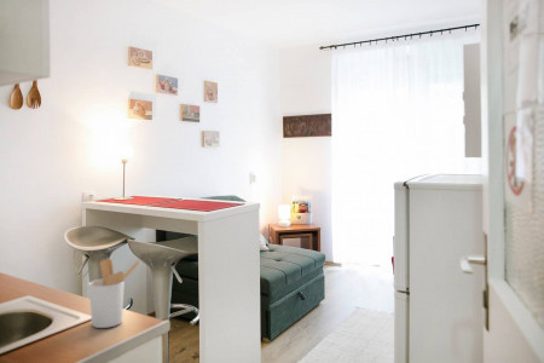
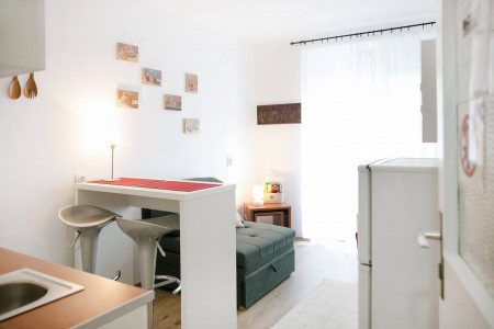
- utensil holder [87,257,141,329]
